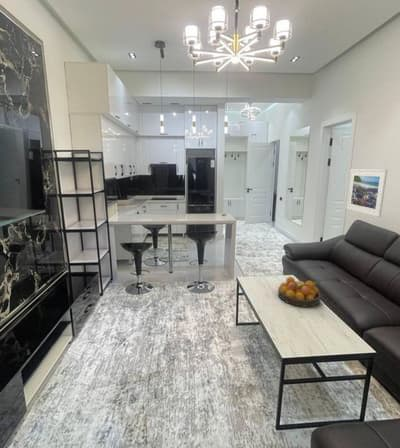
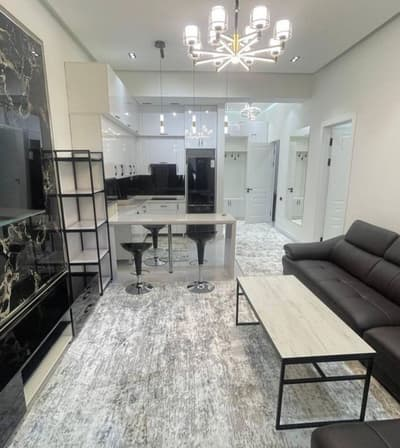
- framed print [345,168,388,218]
- fruit bowl [277,275,322,308]
